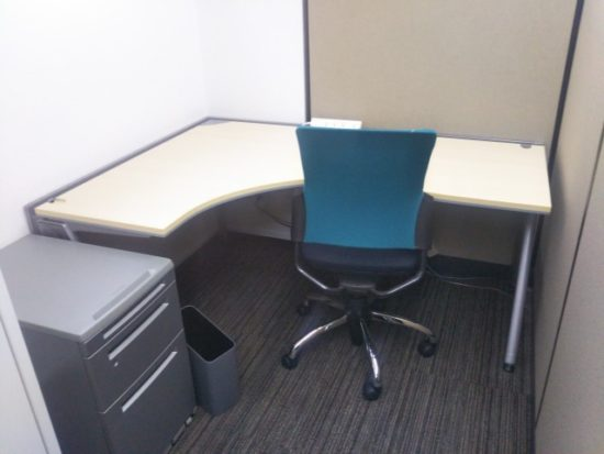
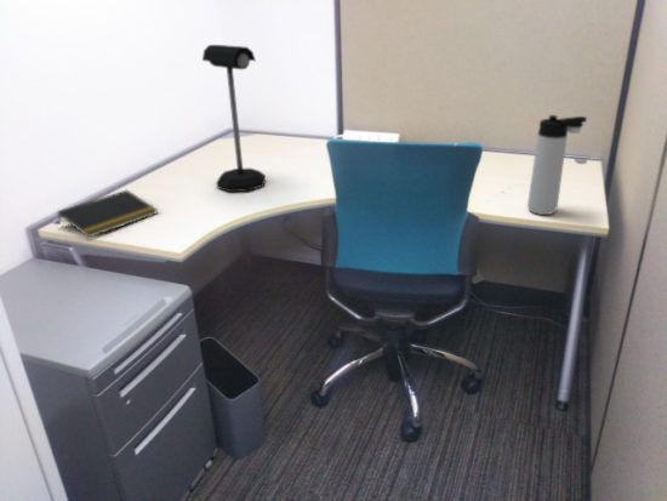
+ thermos bottle [526,114,588,216]
+ notepad [57,189,159,239]
+ mailbox [201,44,267,193]
